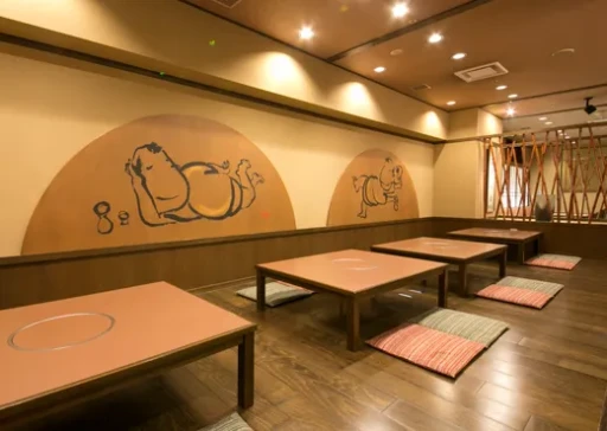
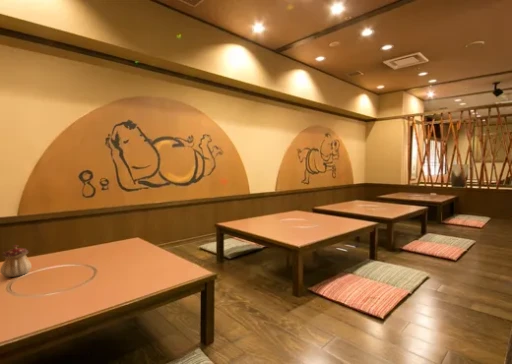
+ teapot [0,244,33,278]
